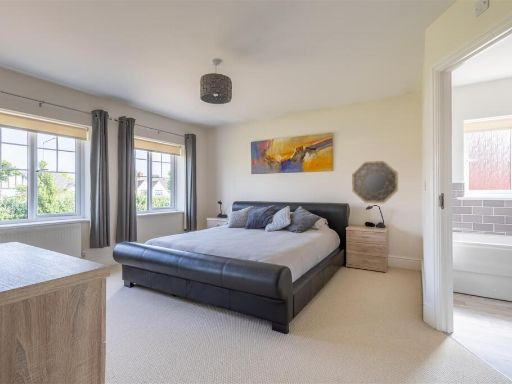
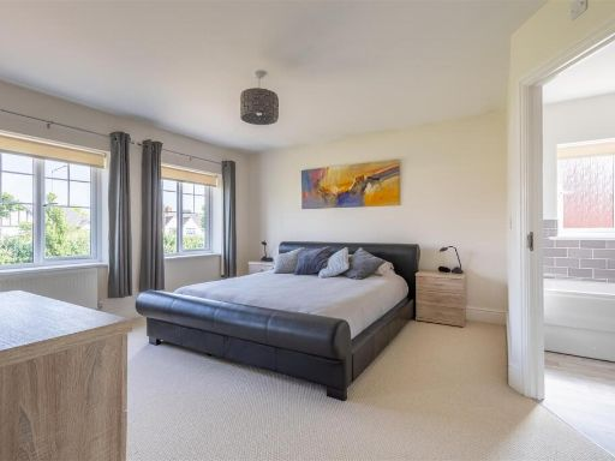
- home mirror [351,160,399,204]
